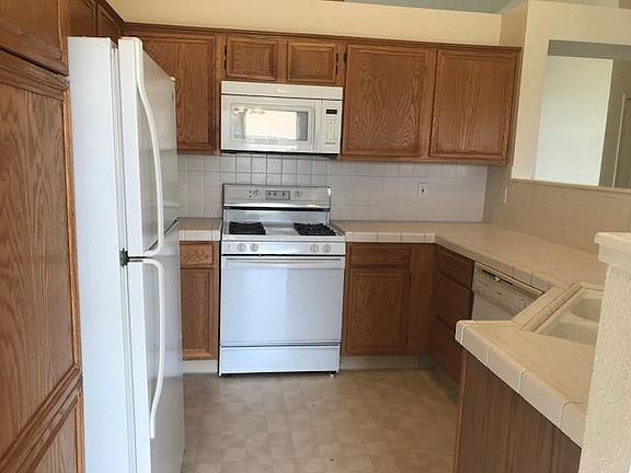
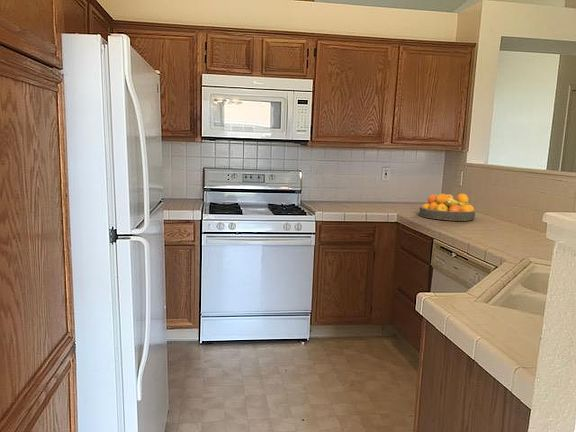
+ fruit bowl [419,193,476,222]
